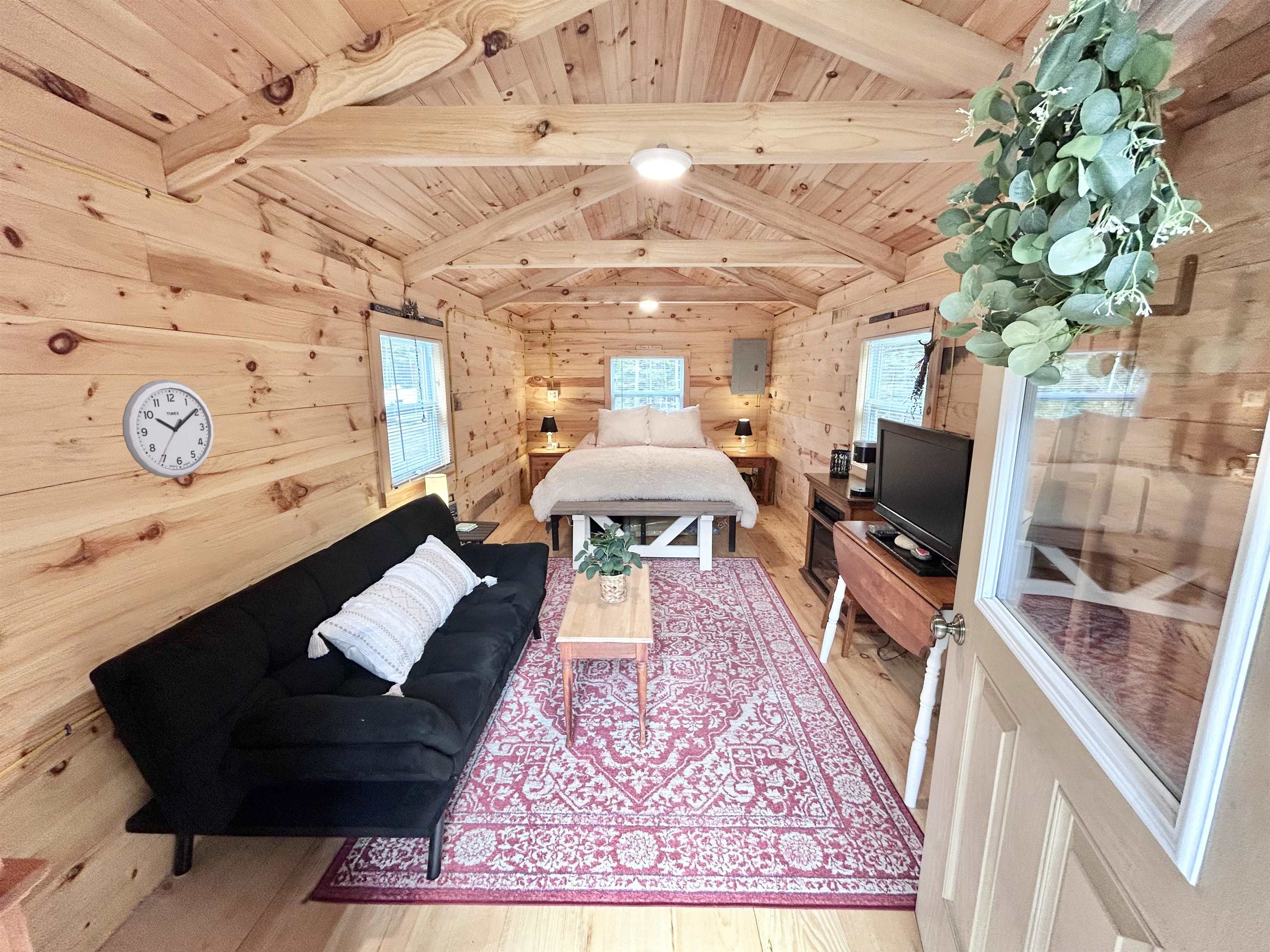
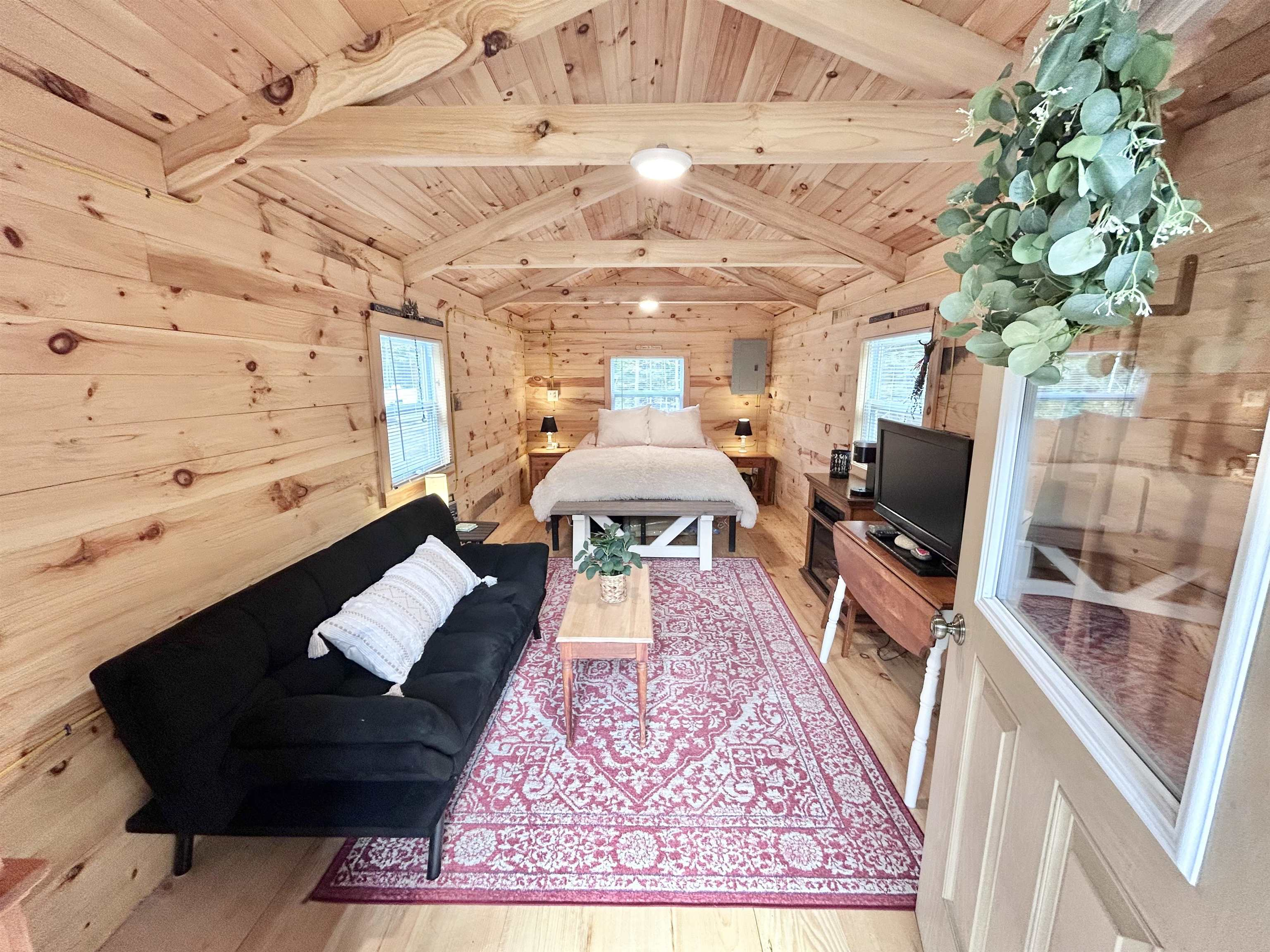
- wall clock [122,379,214,478]
